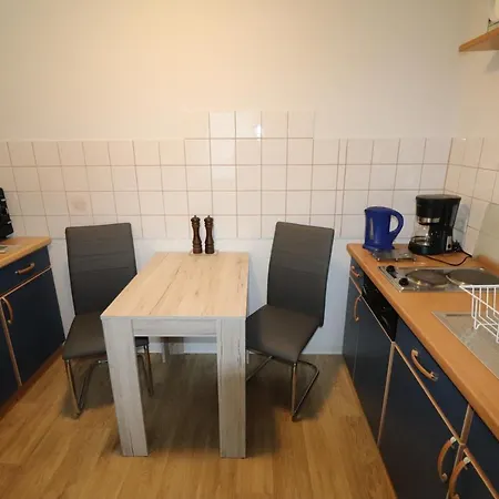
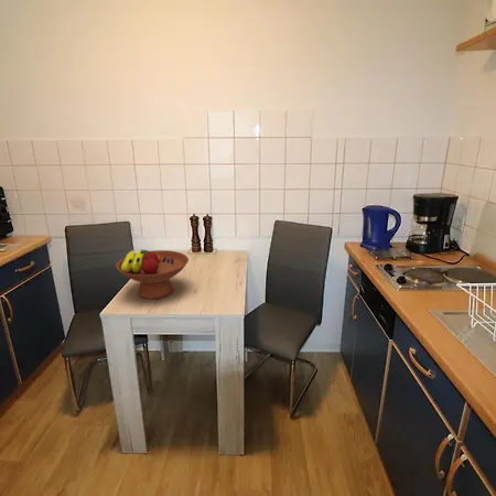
+ fruit bowl [115,248,190,300]
